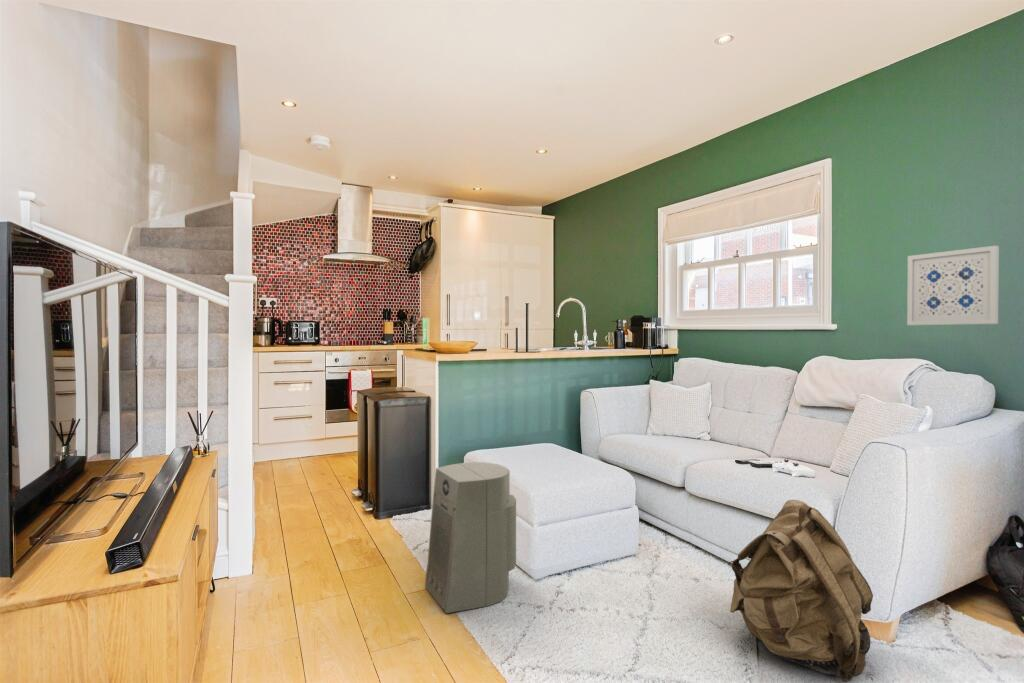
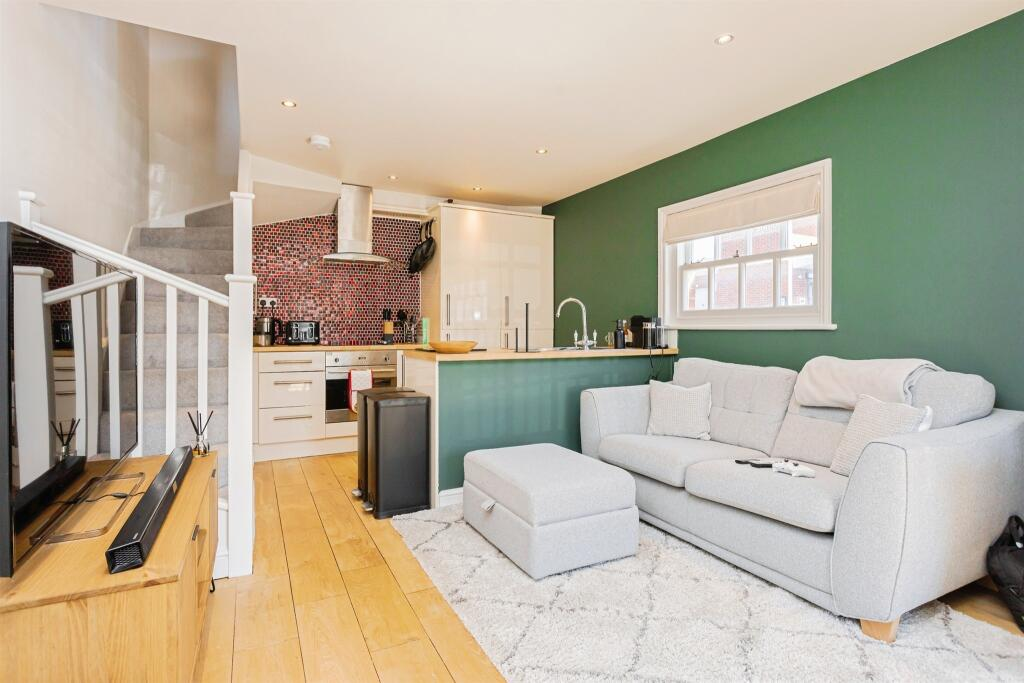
- wall art [906,245,1000,326]
- fan [424,461,517,614]
- backpack [727,499,874,683]
